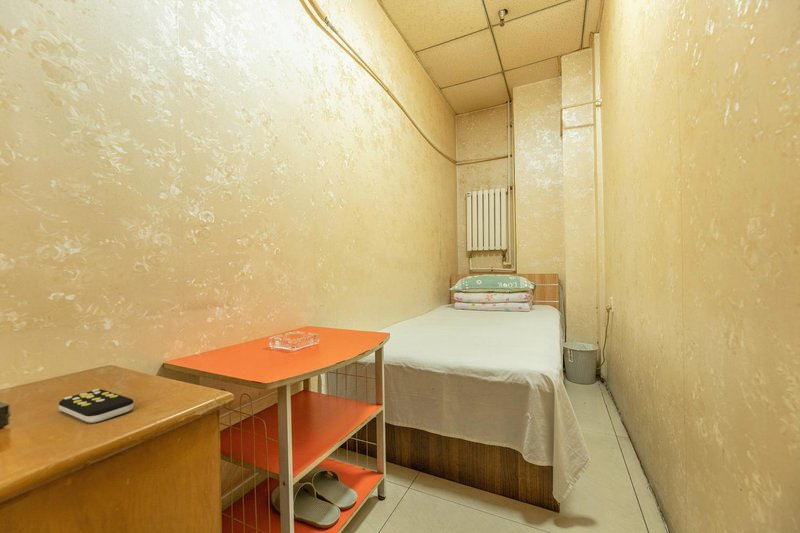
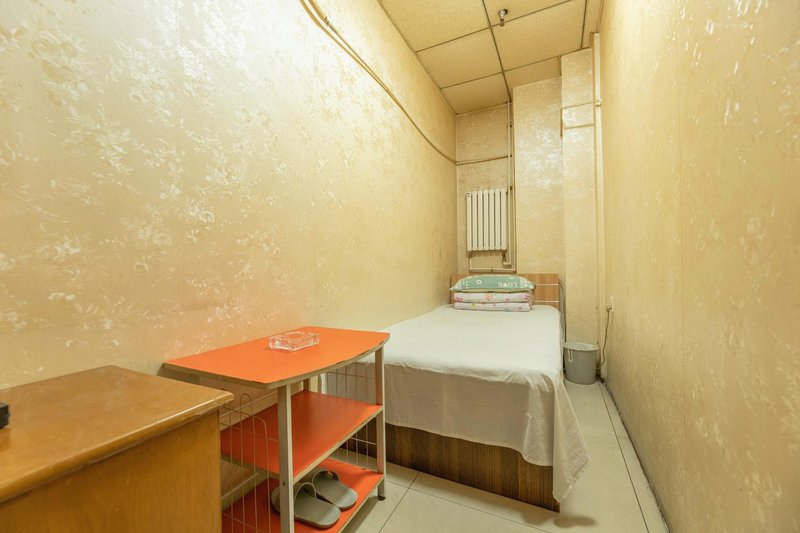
- remote control [58,388,135,424]
